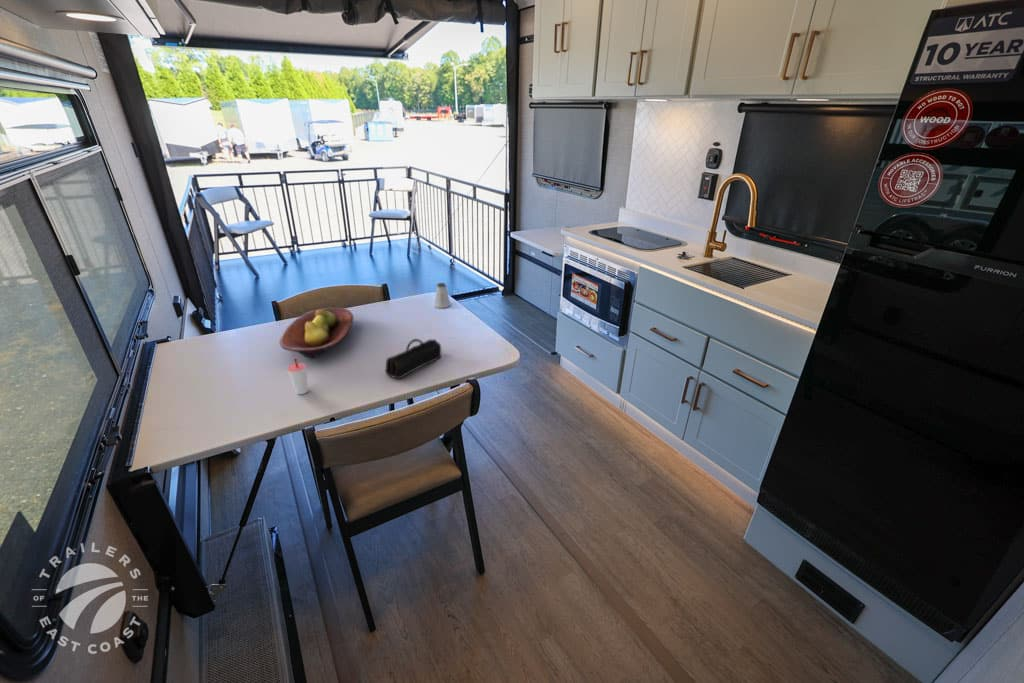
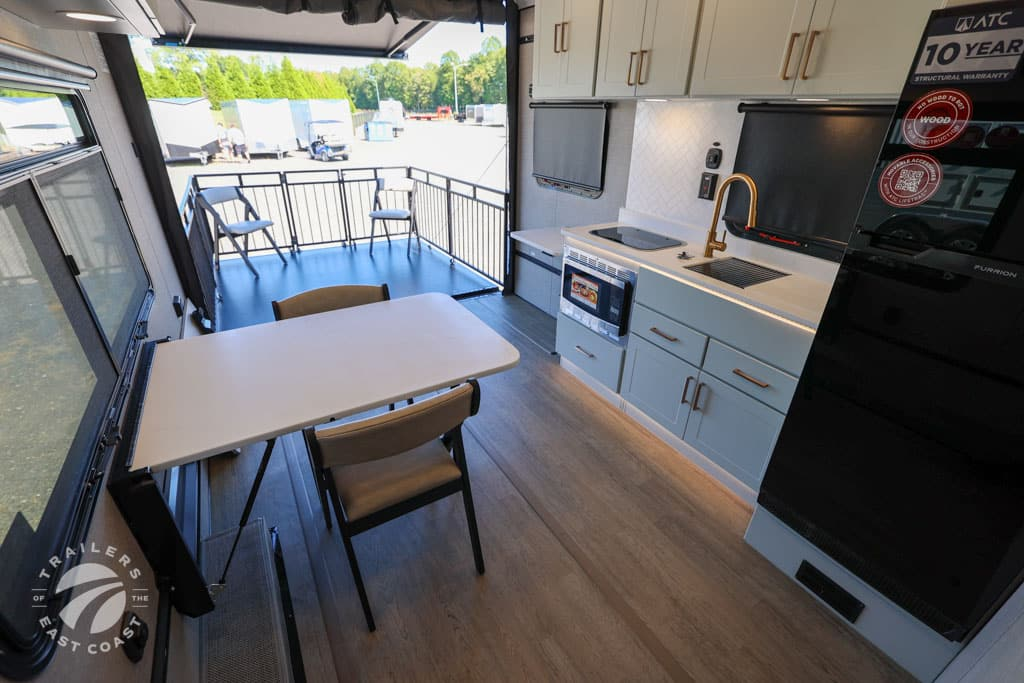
- cup [286,357,309,395]
- pencil case [384,338,442,380]
- saltshaker [433,282,452,309]
- fruit bowl [279,307,354,358]
